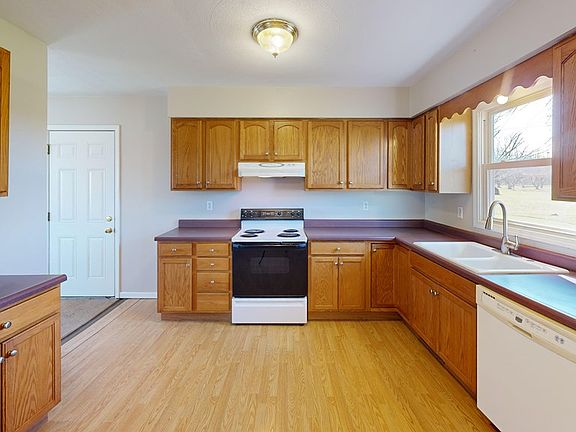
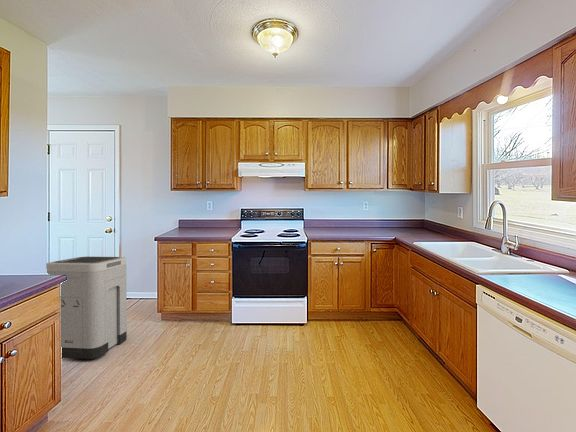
+ trash can [45,256,128,360]
